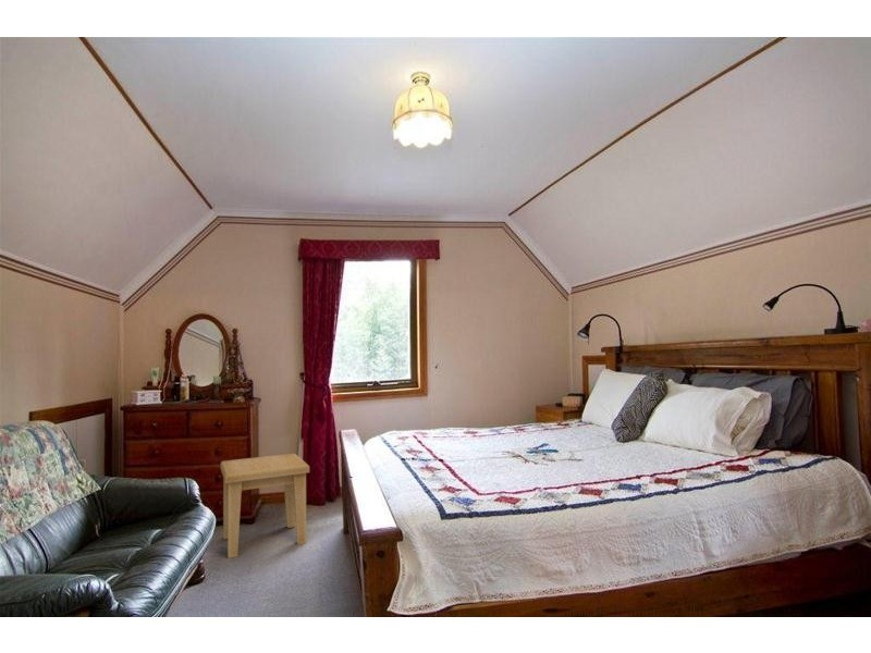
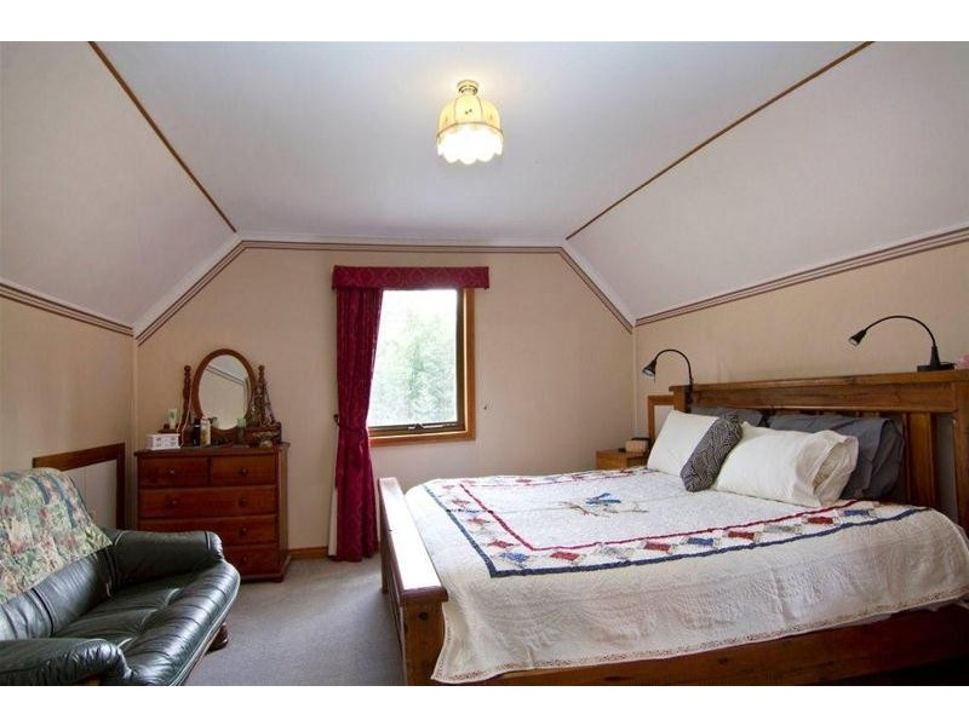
- side table [220,453,310,559]
